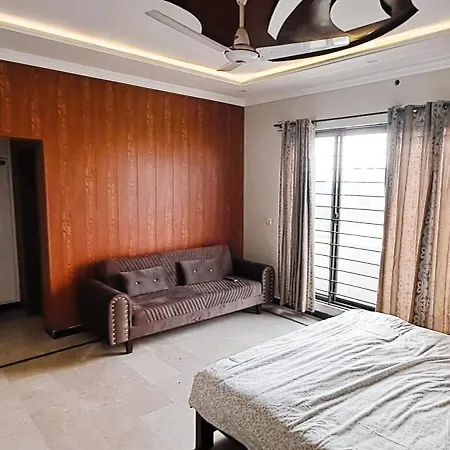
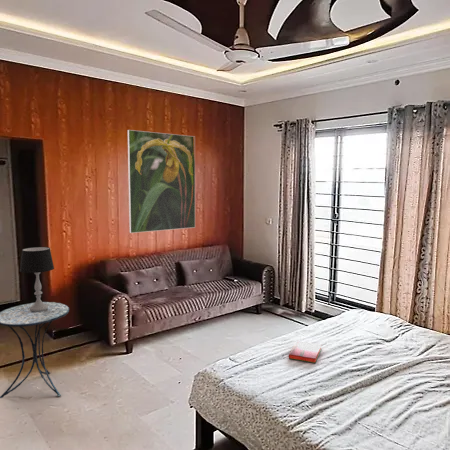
+ side table [0,301,70,399]
+ table lamp [19,246,55,312]
+ hardback book [288,340,322,364]
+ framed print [127,129,196,234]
